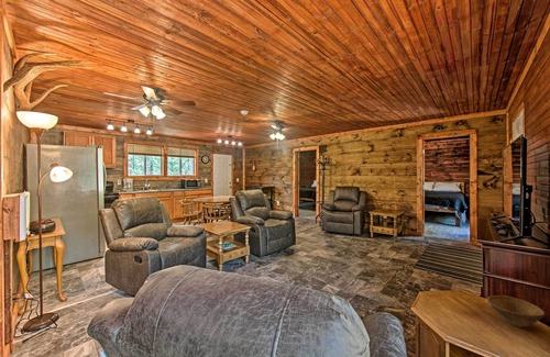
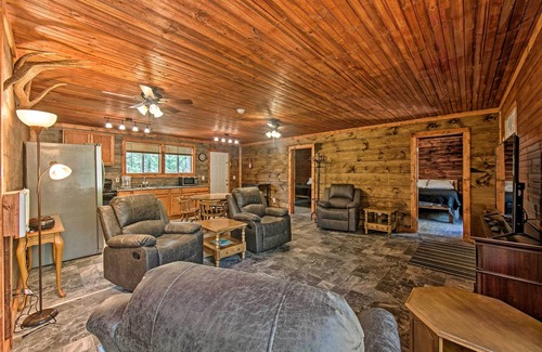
- bowl [486,294,546,328]
